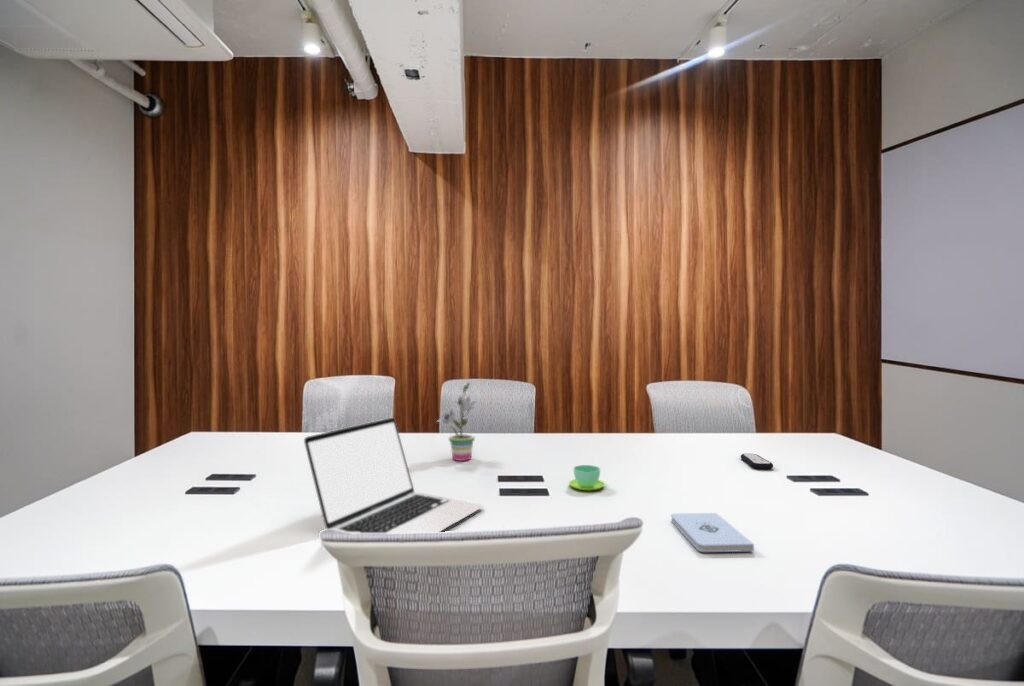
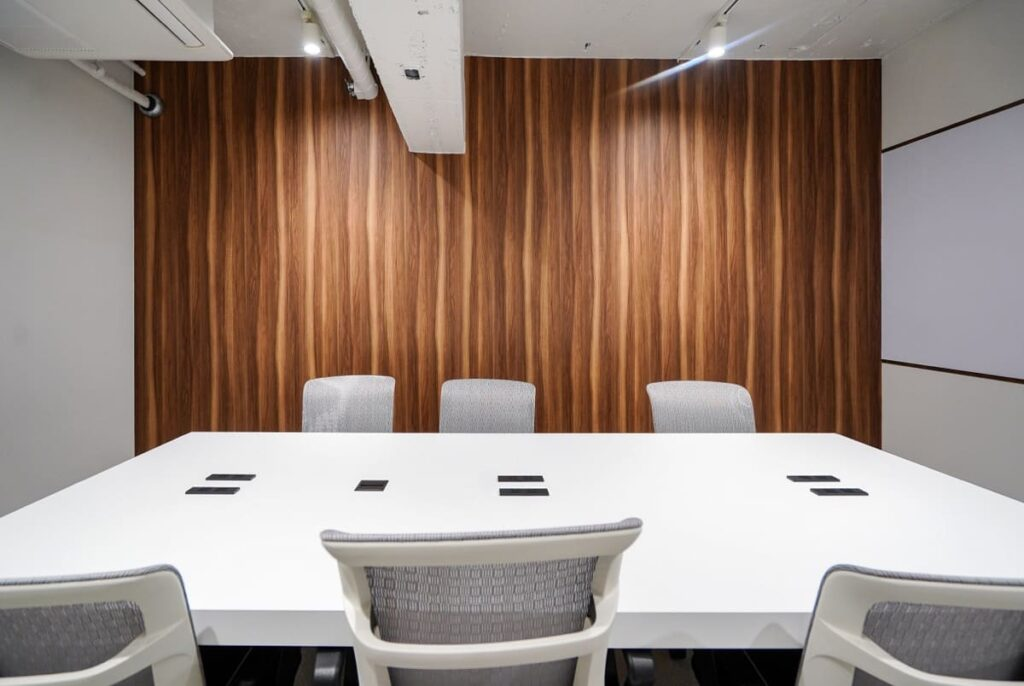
- laptop [303,417,484,534]
- notepad [670,512,755,553]
- remote control [740,452,774,470]
- cup [568,464,606,492]
- potted plant [435,381,478,462]
